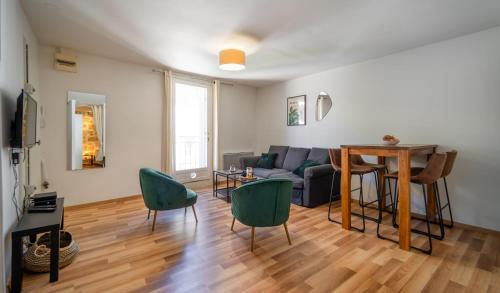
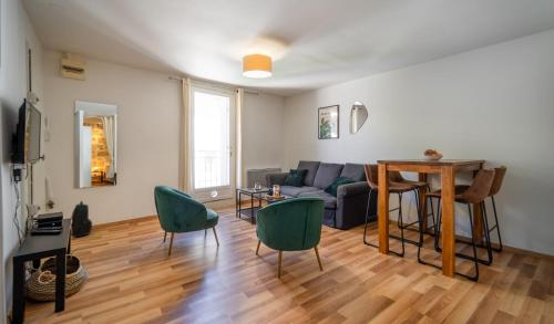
+ backpack [70,200,93,239]
